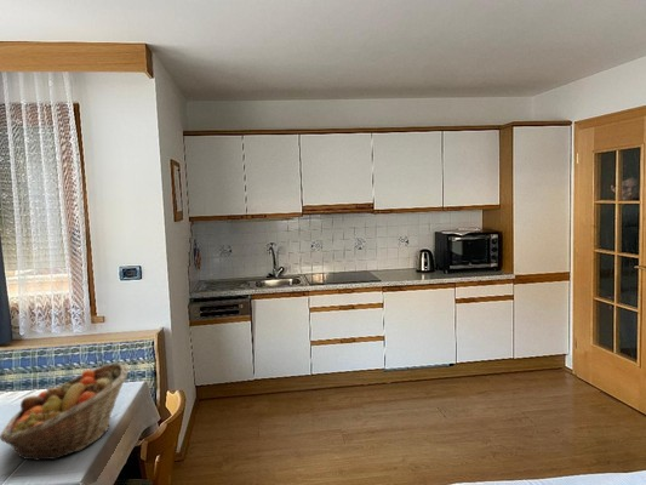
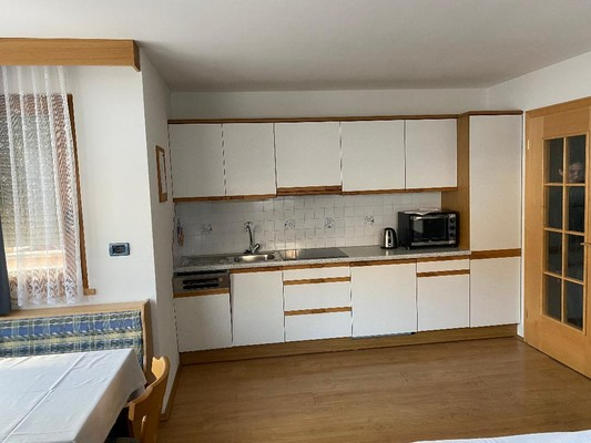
- fruit basket [0,361,130,462]
